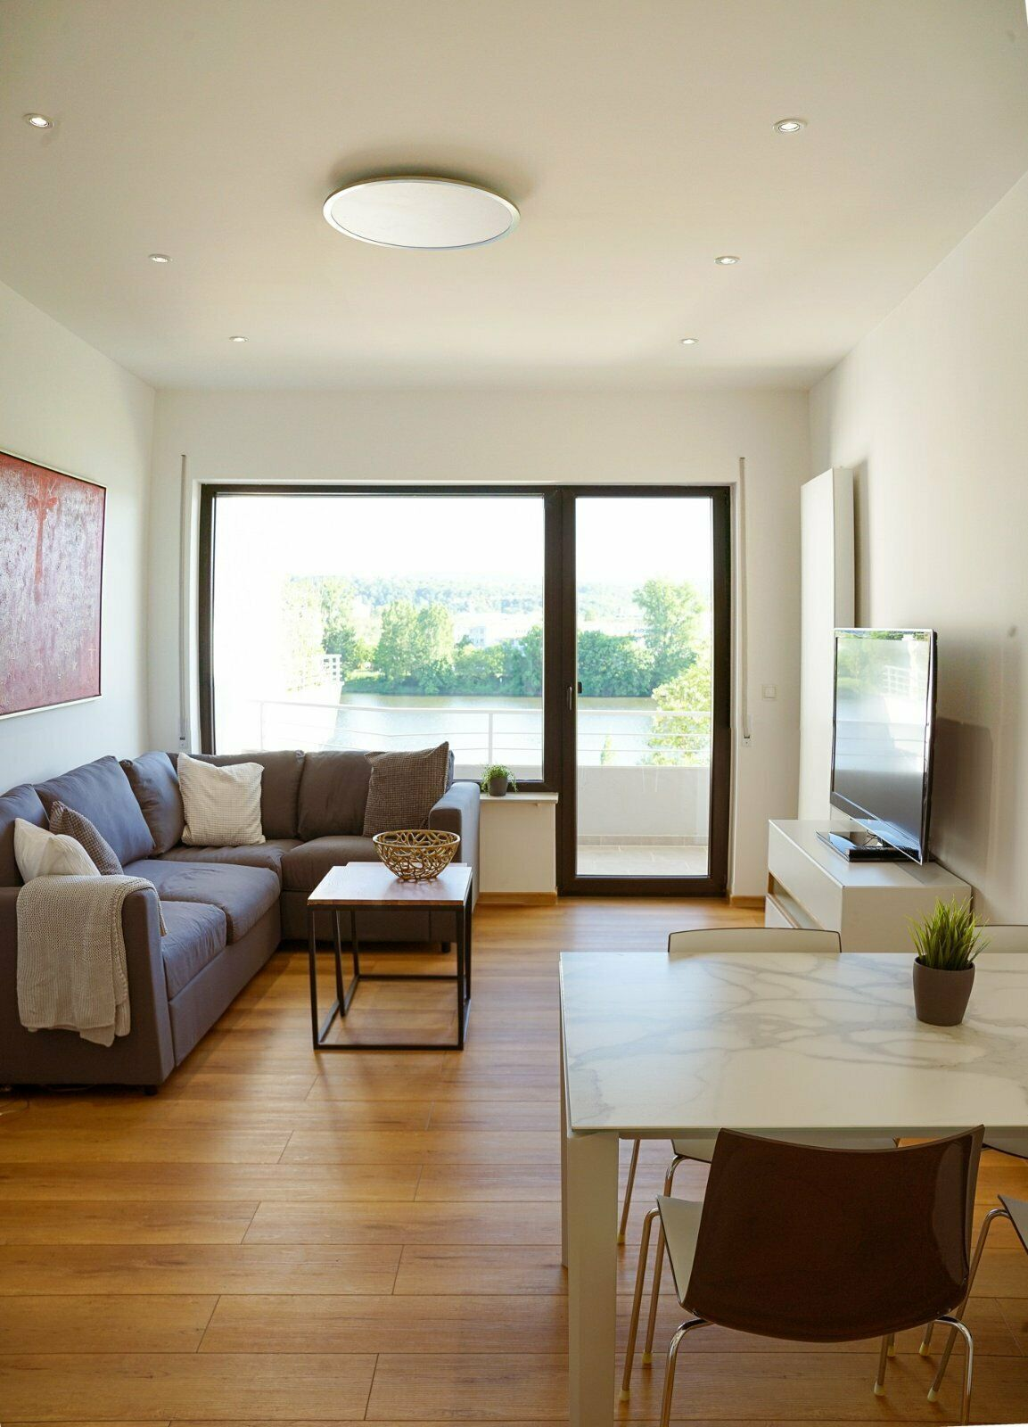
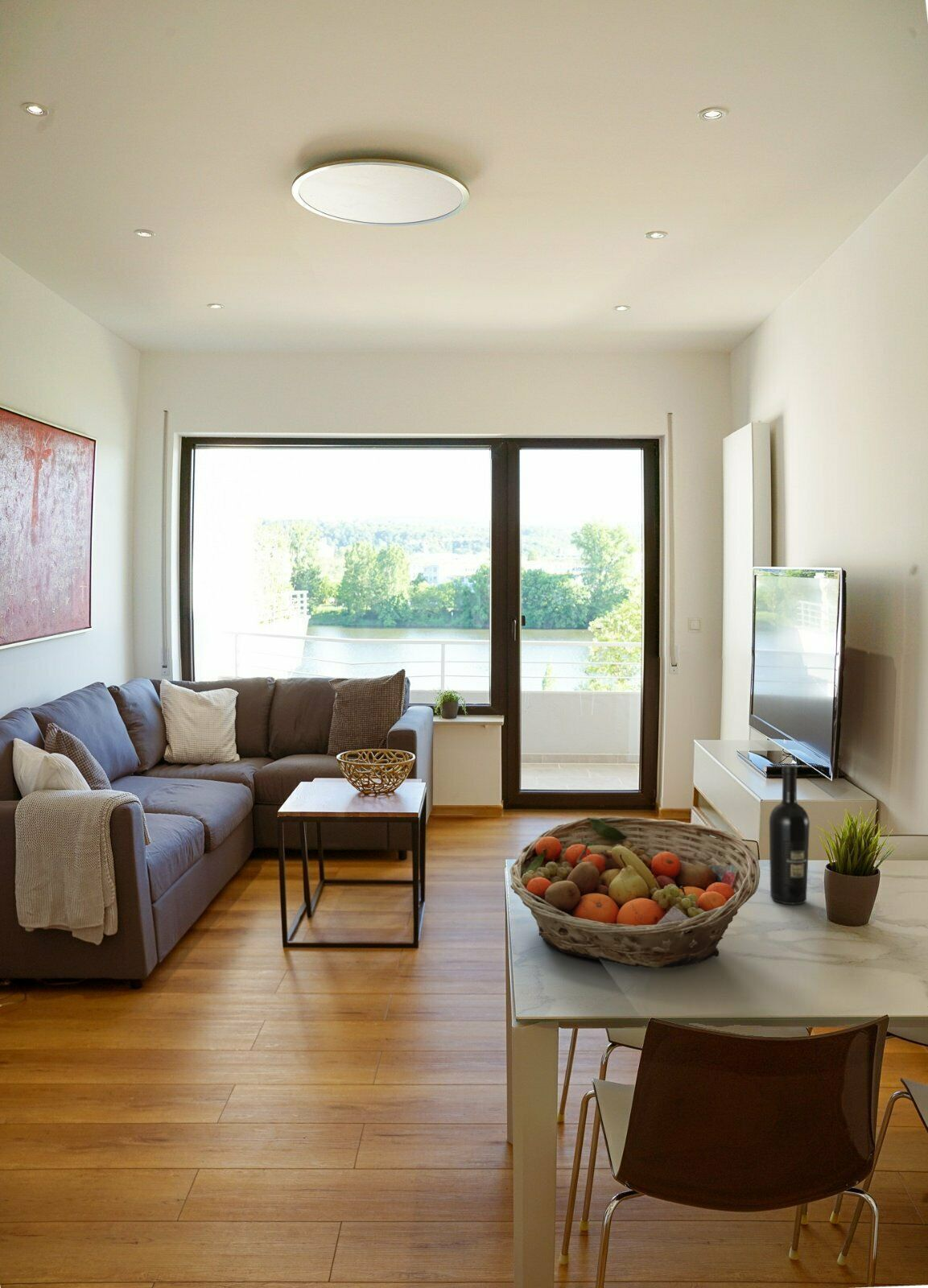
+ fruit basket [509,815,761,969]
+ wine bottle [769,764,810,905]
